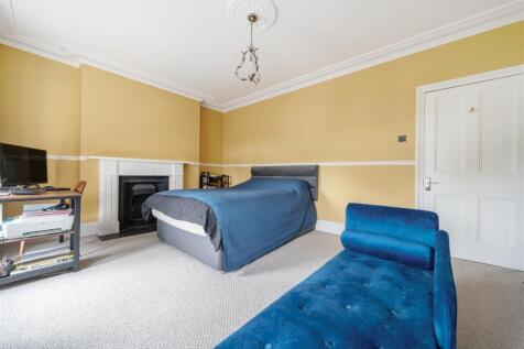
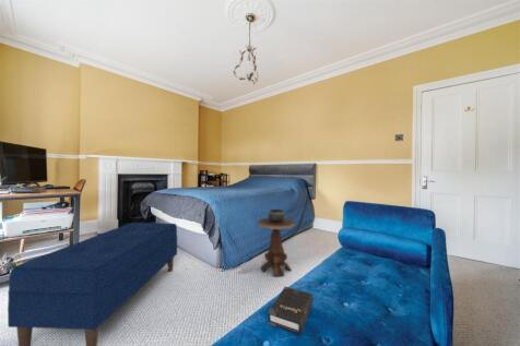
+ side table [258,208,296,277]
+ bench [7,222,178,346]
+ hardback book [268,285,314,335]
